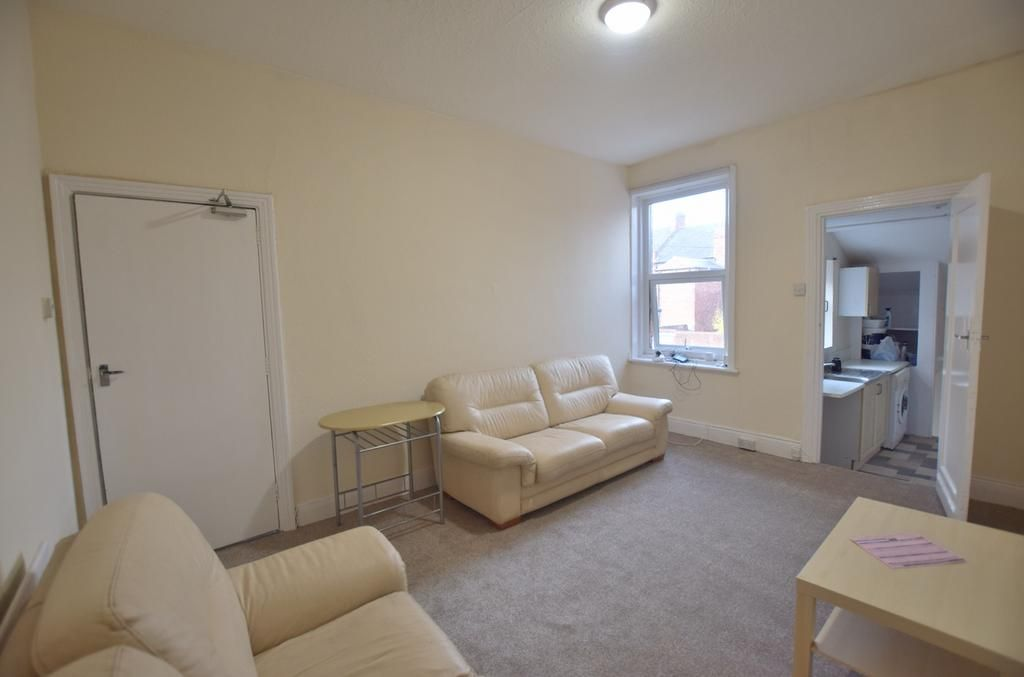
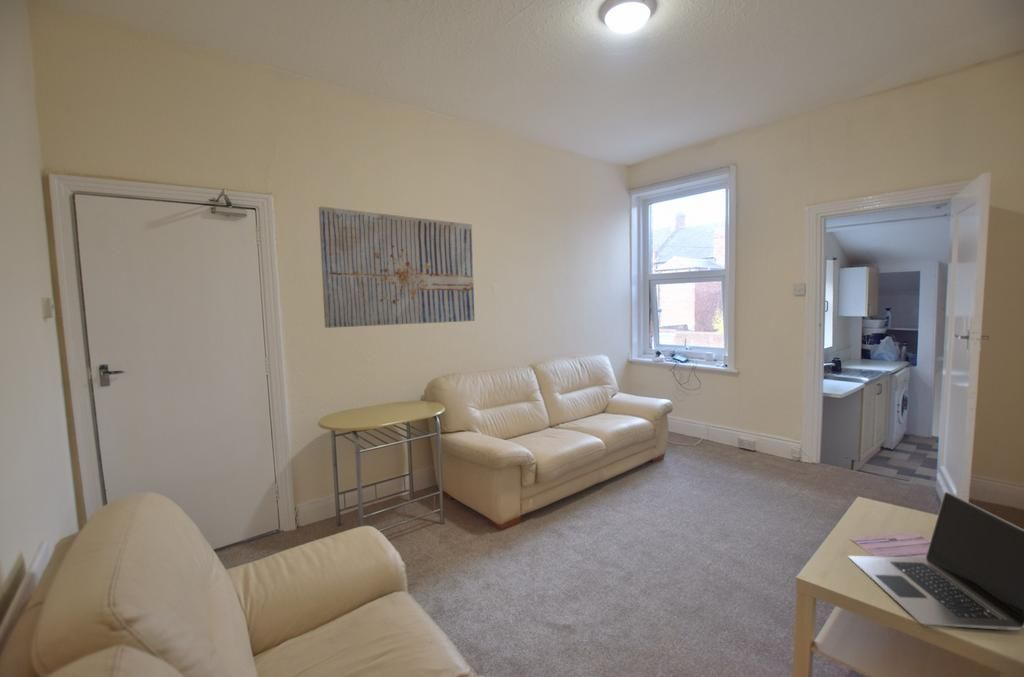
+ laptop [847,491,1024,631]
+ wall art [318,206,476,329]
